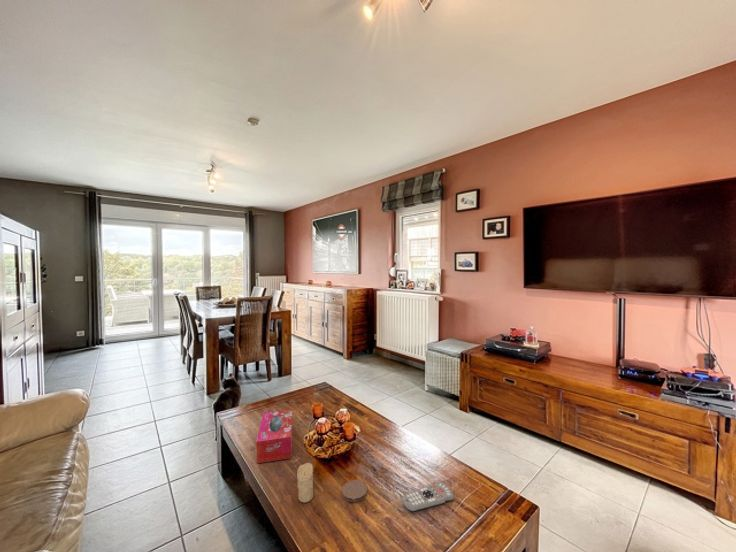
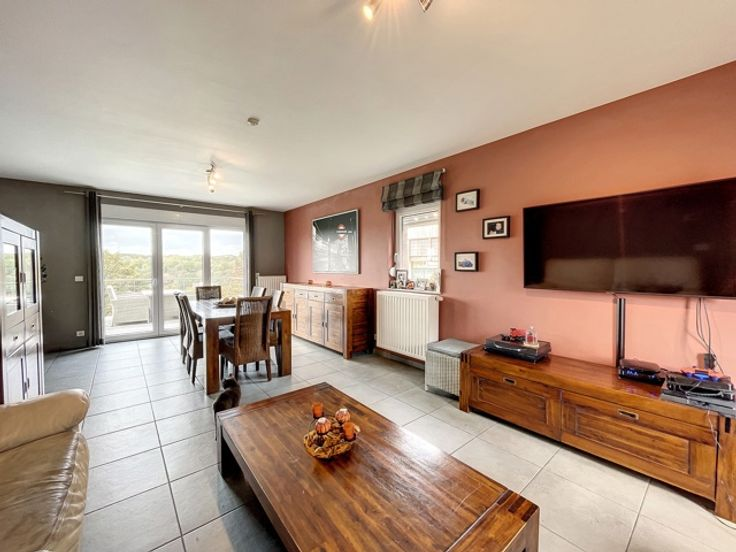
- candle [296,462,314,503]
- tissue box [255,408,293,464]
- coaster [341,479,368,503]
- remote control [402,481,455,513]
